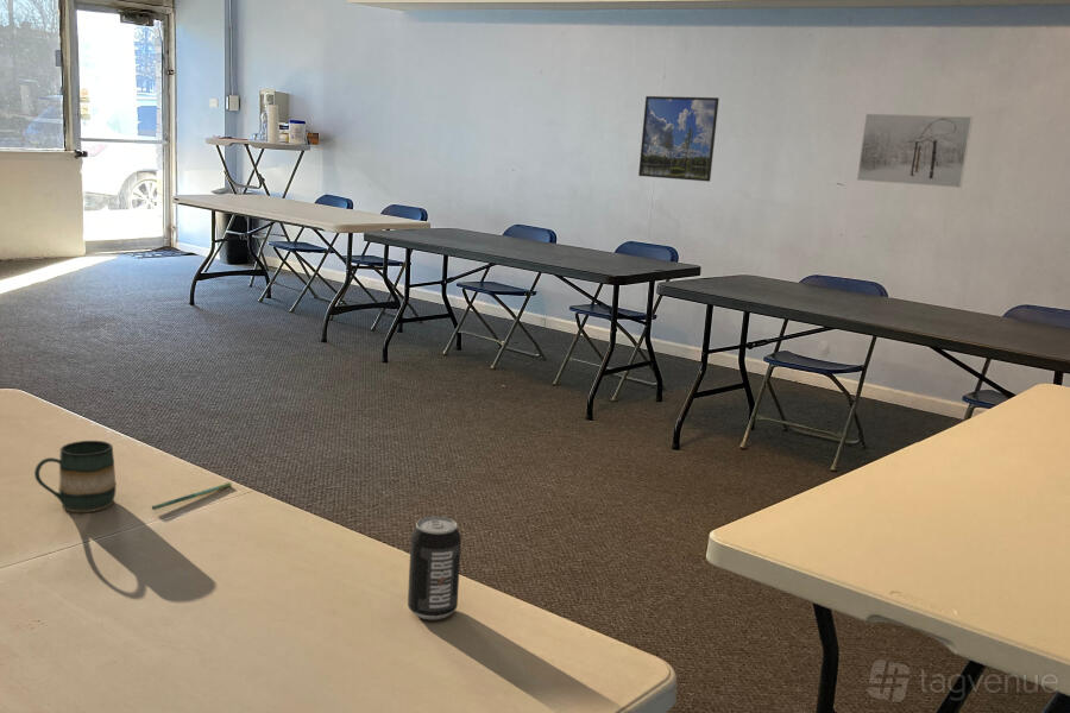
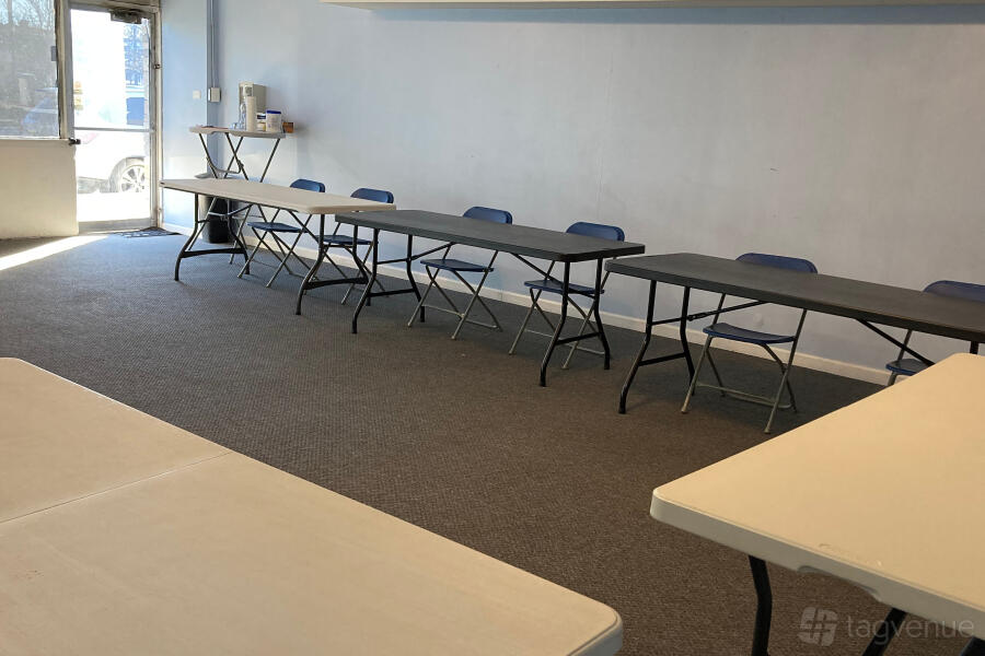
- beverage can [407,516,462,620]
- pen [151,481,232,511]
- mug [33,440,118,513]
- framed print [856,113,974,189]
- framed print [637,95,720,183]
